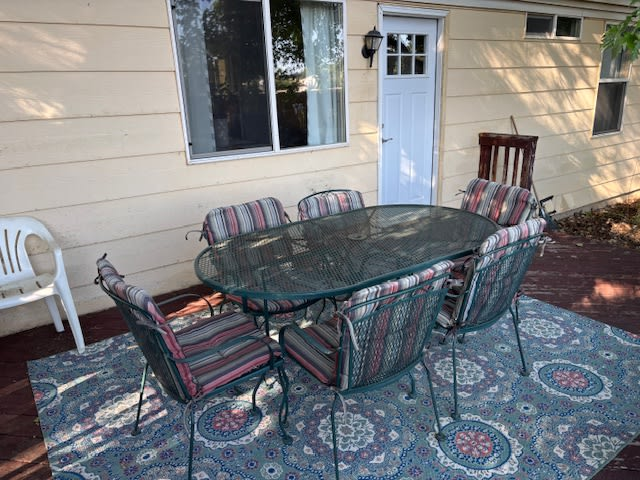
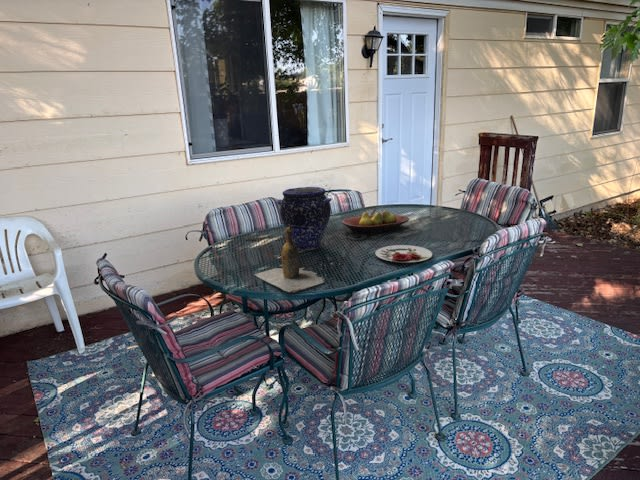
+ vase [276,186,333,251]
+ wine bottle [253,227,325,294]
+ plate [374,244,433,263]
+ fruit bowl [341,210,410,234]
